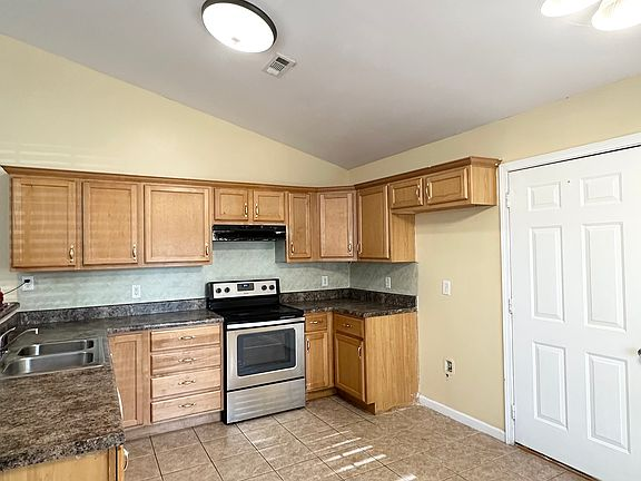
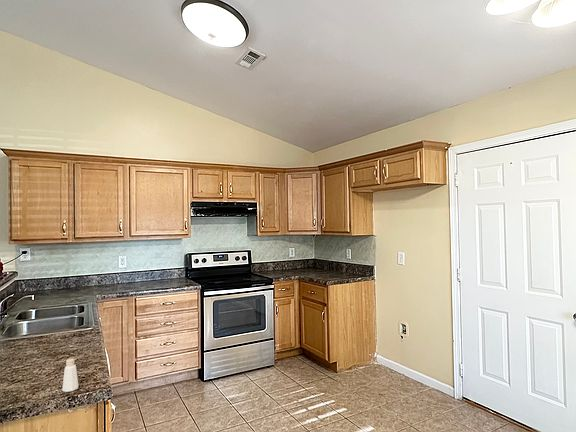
+ pepper shaker [61,358,79,393]
